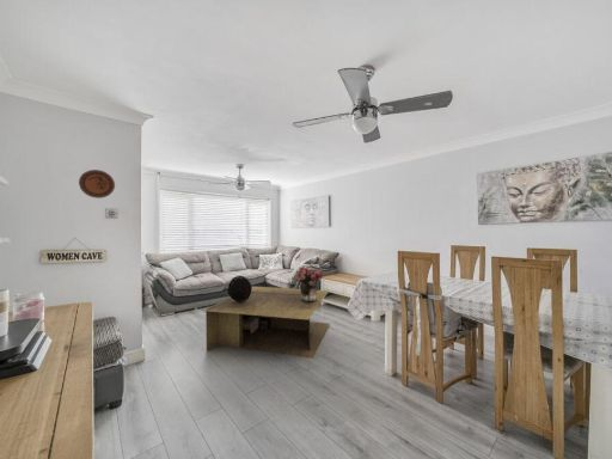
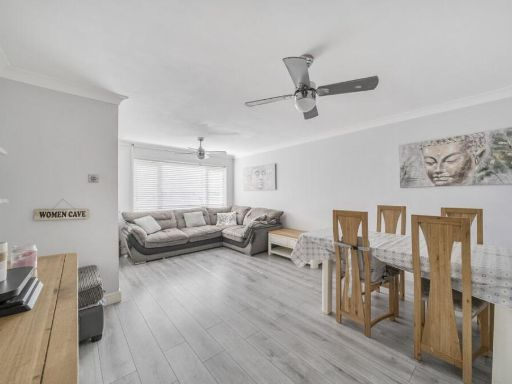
- decorative sphere [226,275,252,302]
- coffee table [203,286,330,360]
- decorative plate [78,169,116,200]
- bouquet [294,265,324,302]
